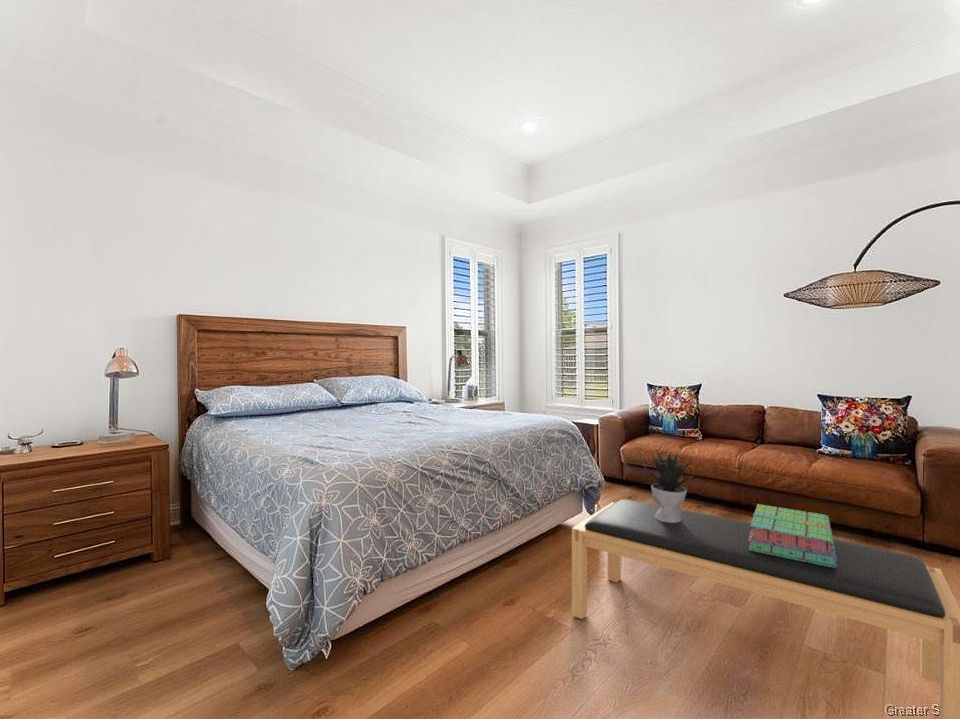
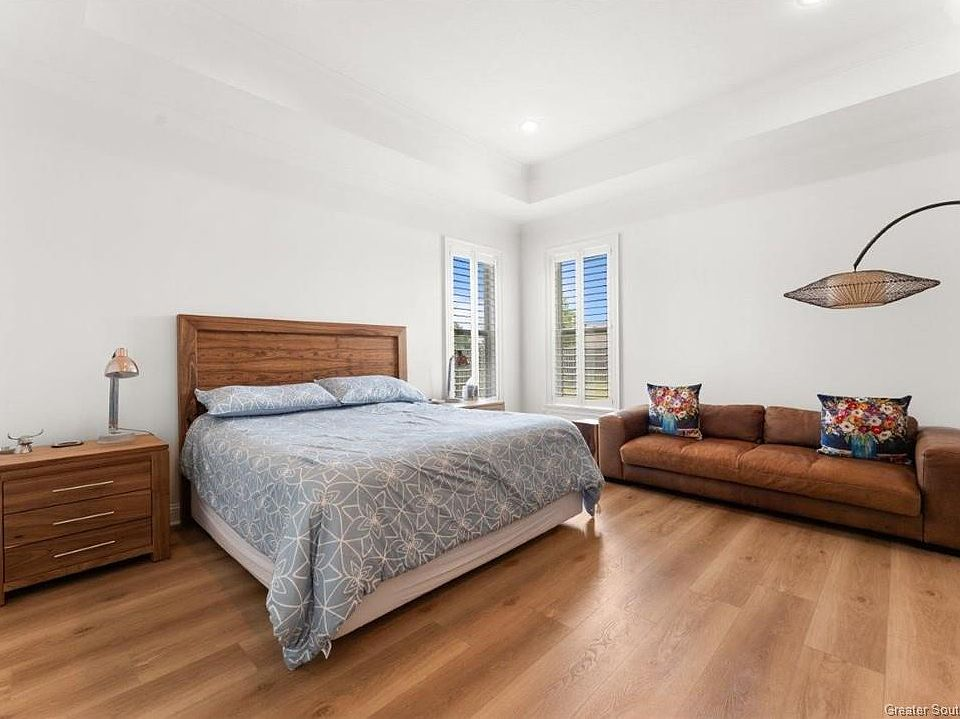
- bench [571,498,960,719]
- potted plant [642,447,698,523]
- stack of books [748,503,837,568]
